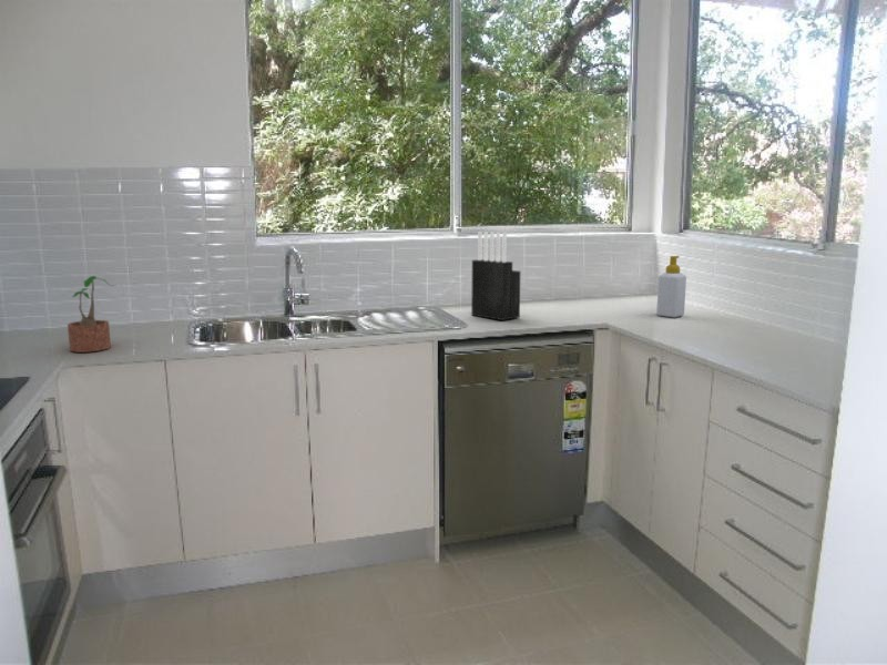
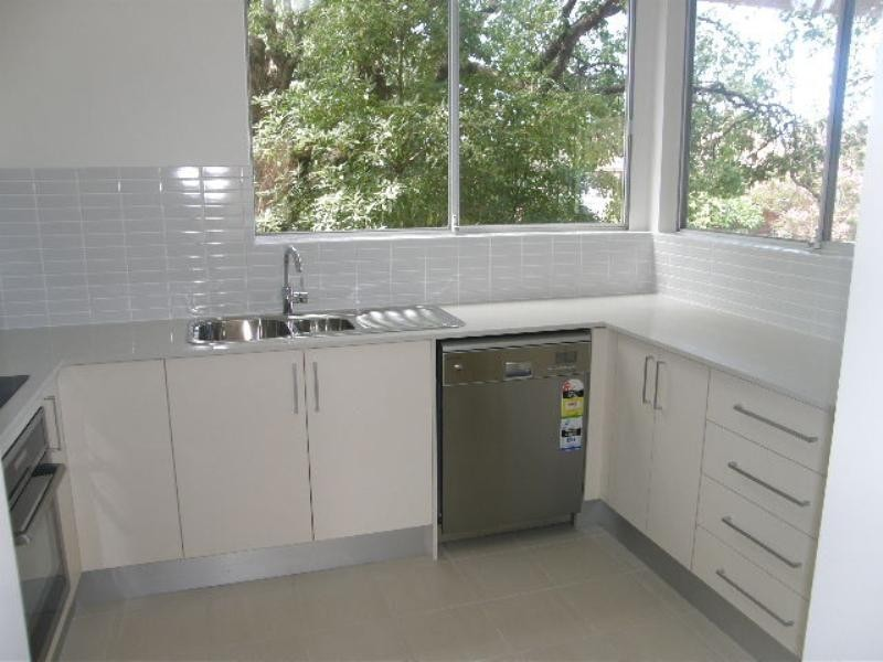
- knife block [470,231,521,321]
- potted plant [67,275,116,354]
- soap bottle [655,255,687,318]
